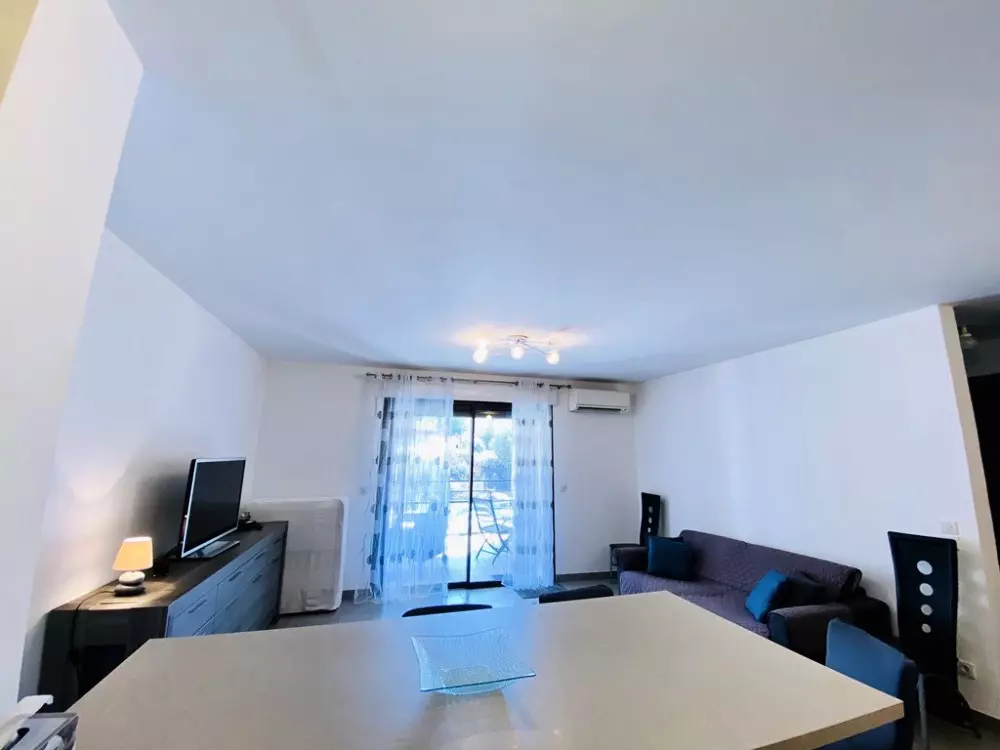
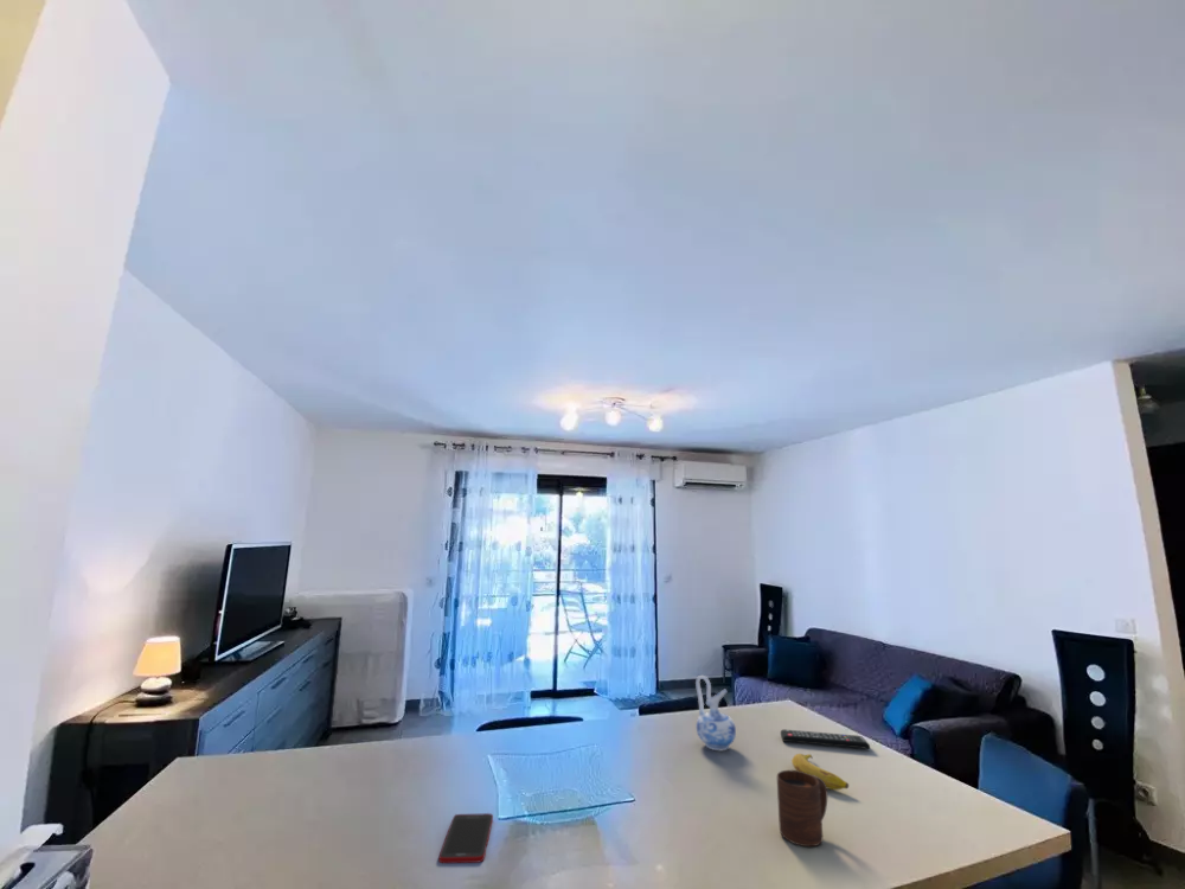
+ remote control [780,729,871,750]
+ cell phone [437,812,494,864]
+ cup [776,769,828,848]
+ fruit [790,753,850,792]
+ ceramic pitcher [694,674,737,752]
